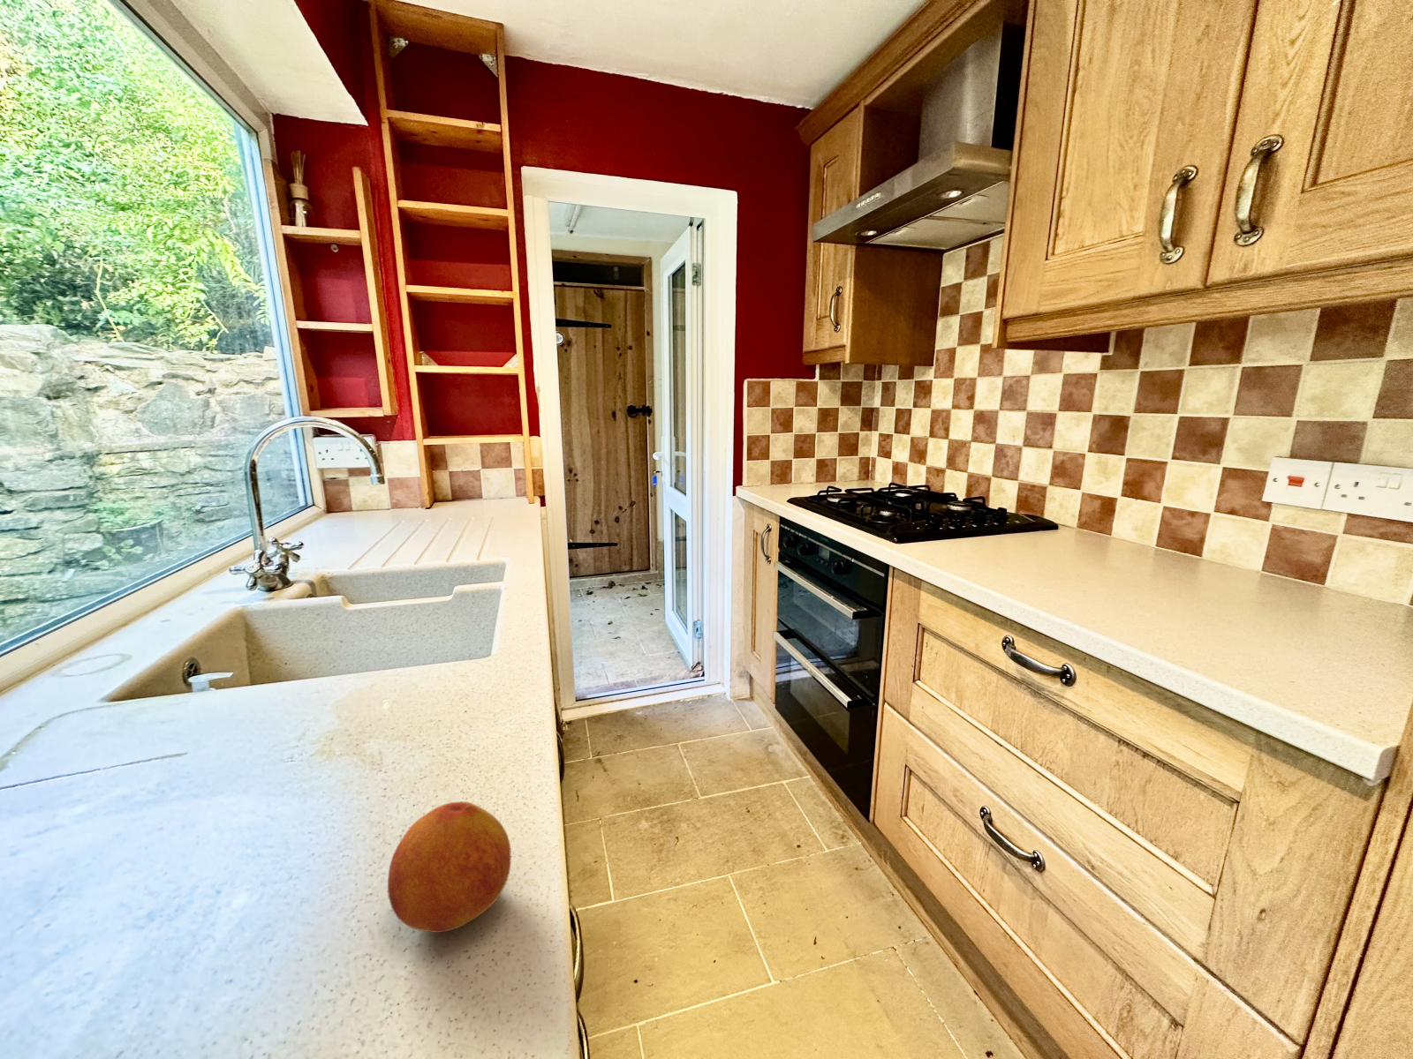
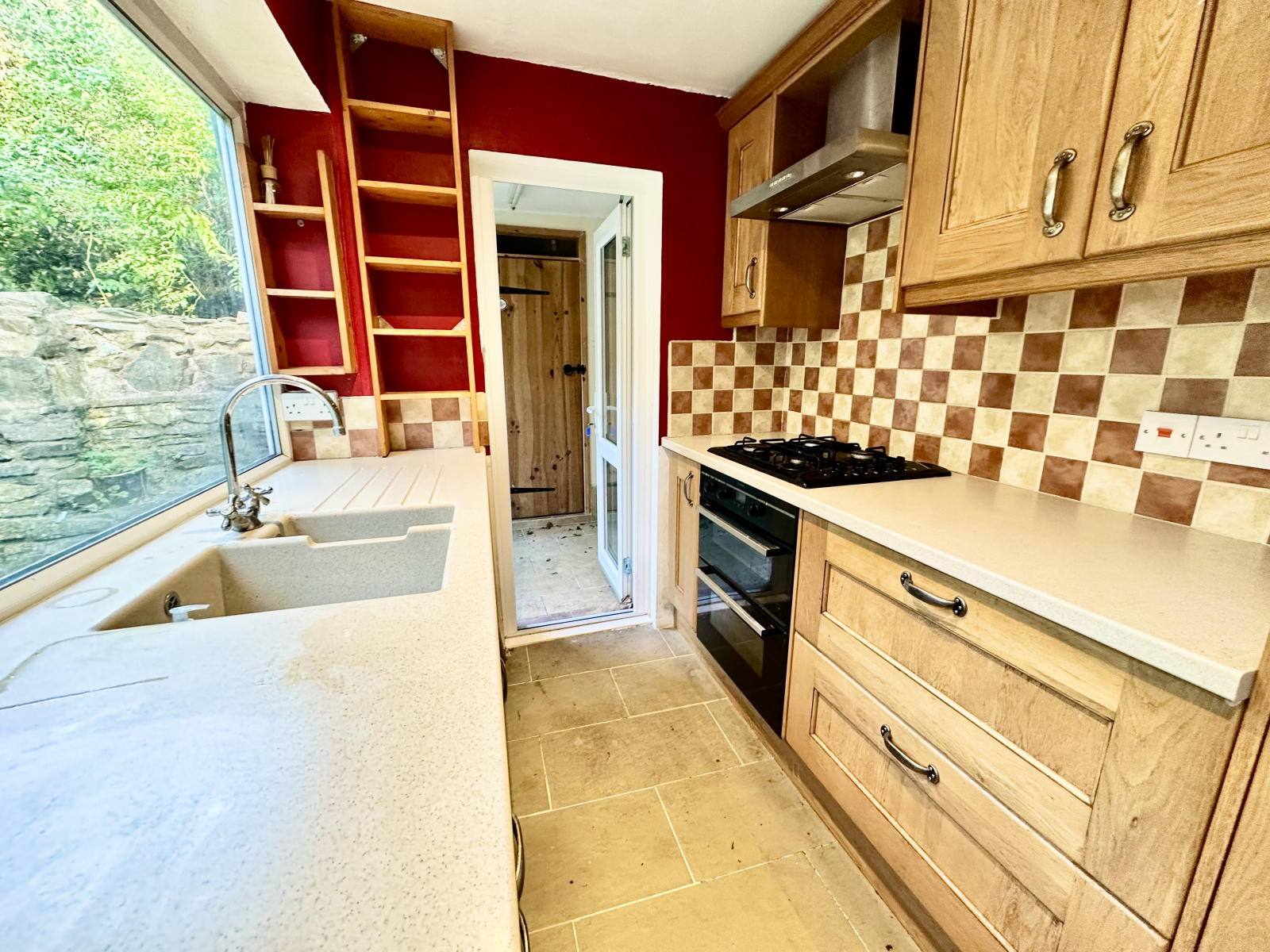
- fruit [387,801,512,933]
